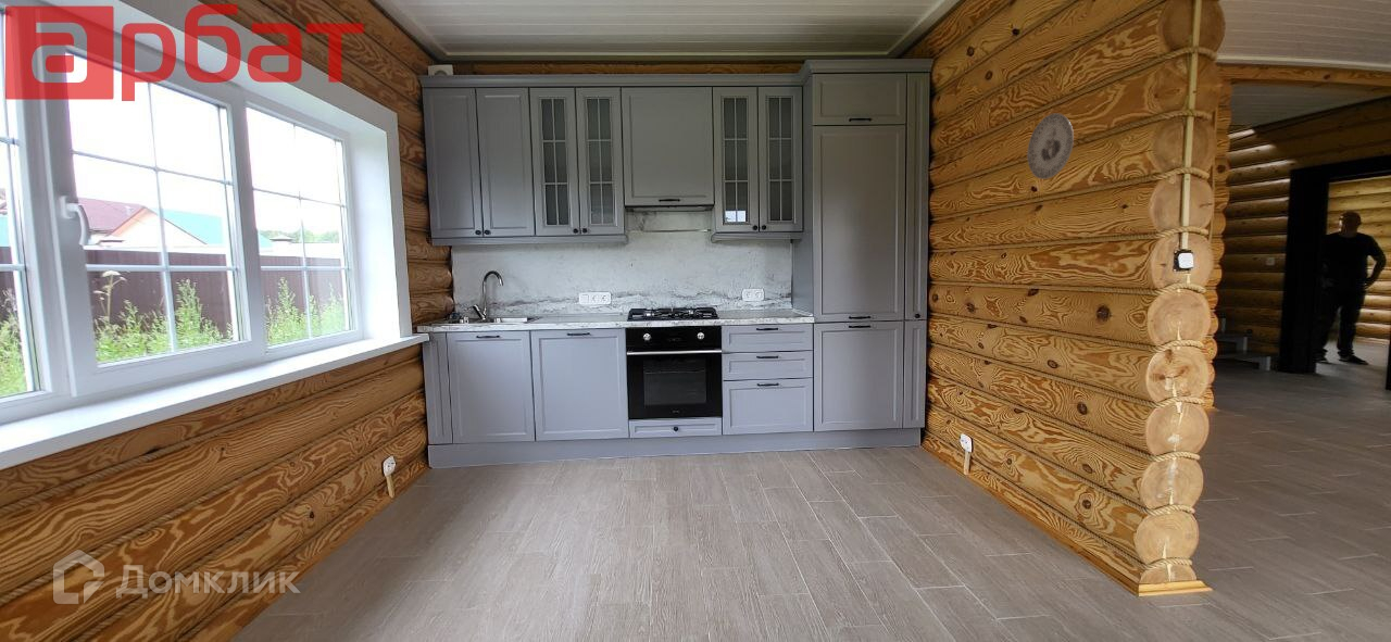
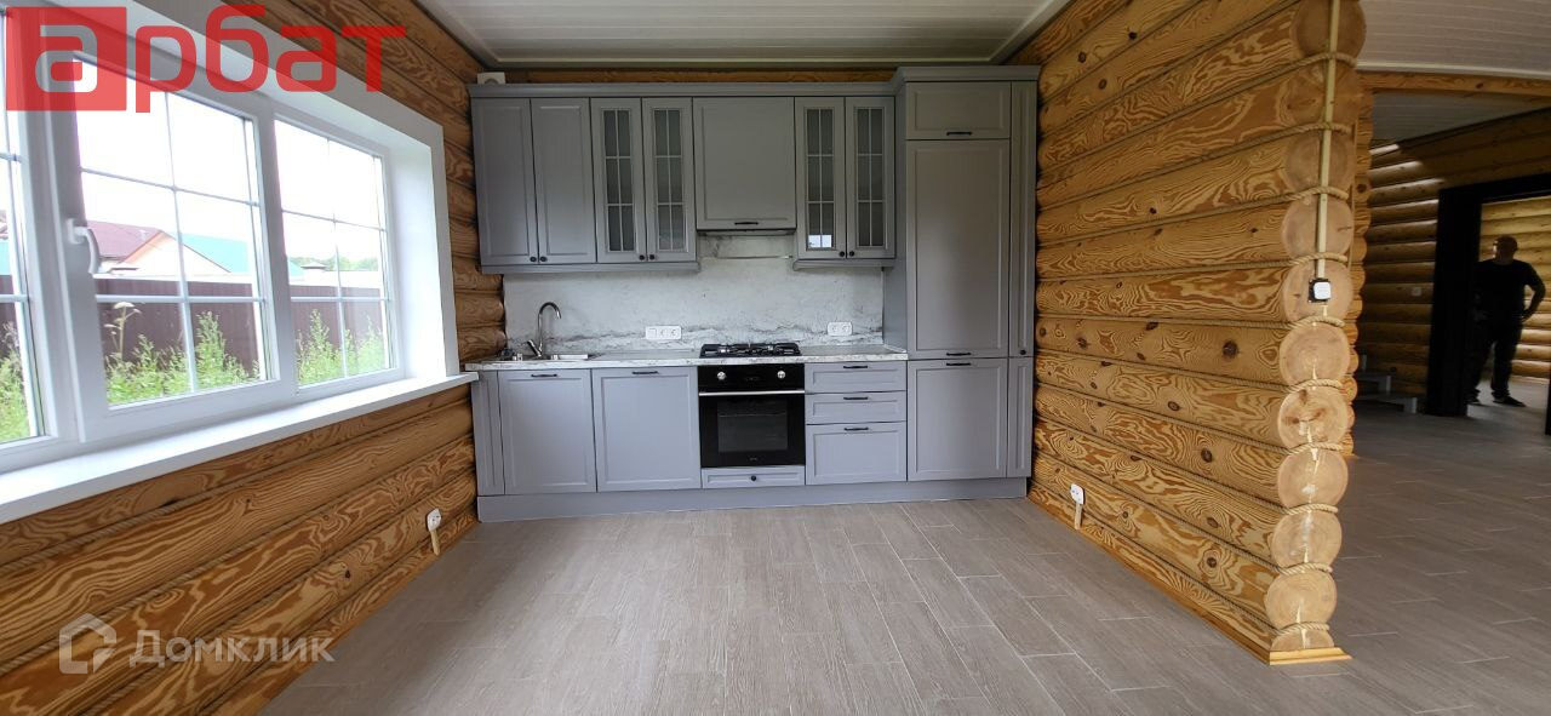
- decorative plate [1026,112,1075,180]
